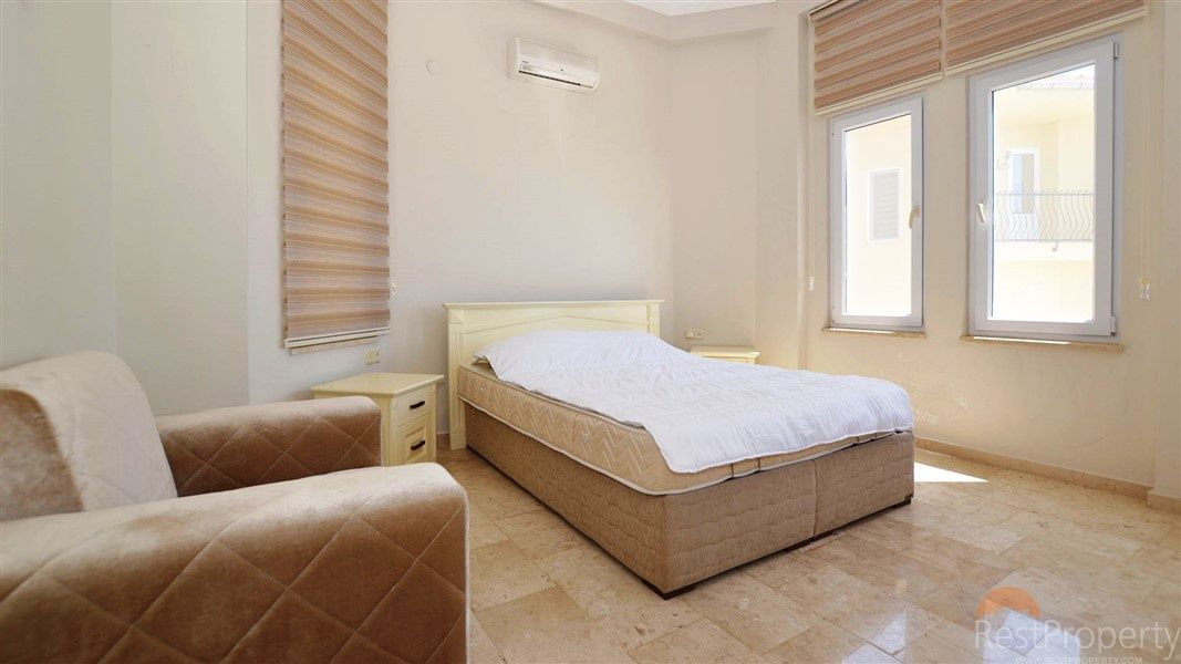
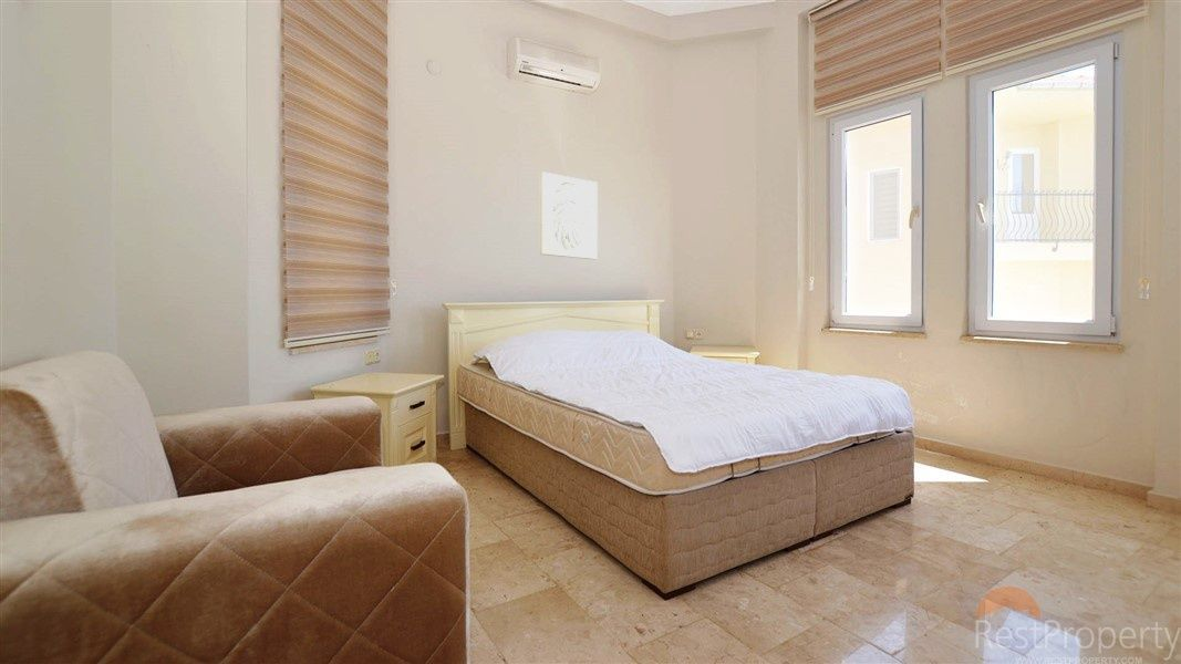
+ wall art [539,170,599,260]
